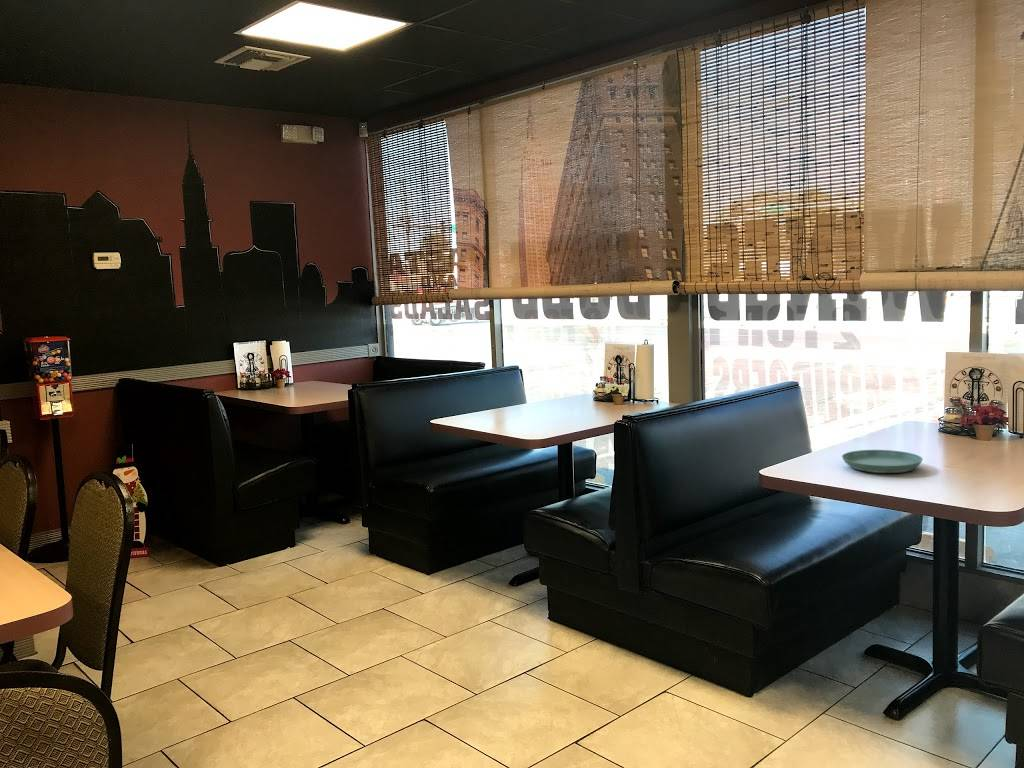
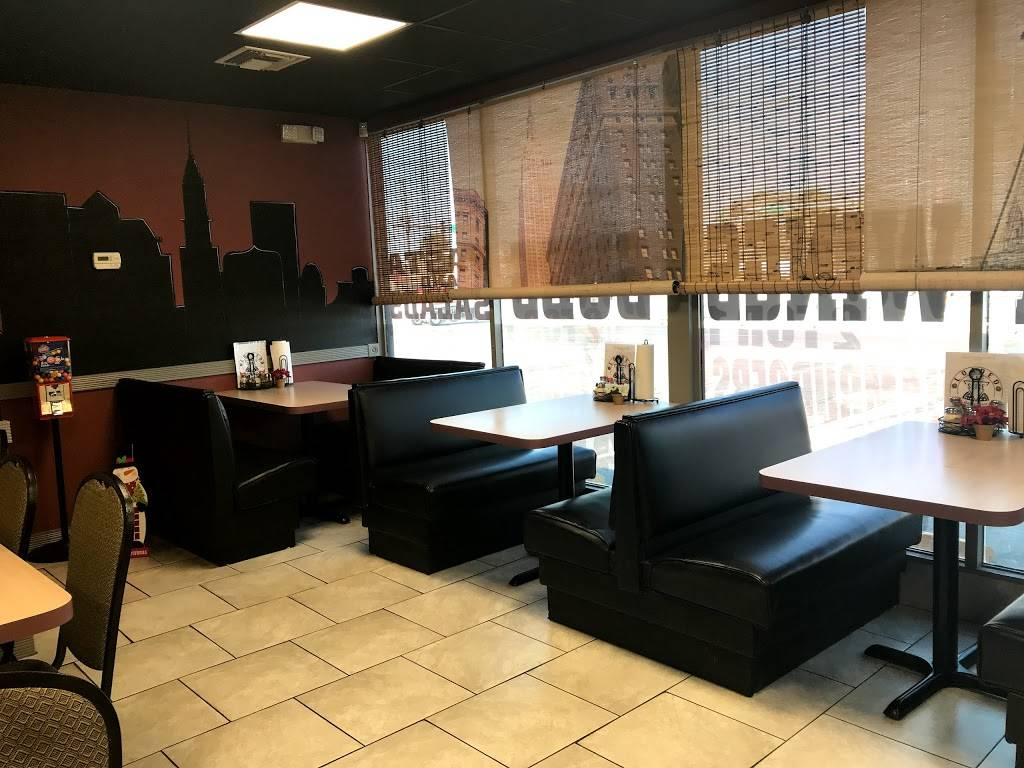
- saucer [841,449,924,474]
